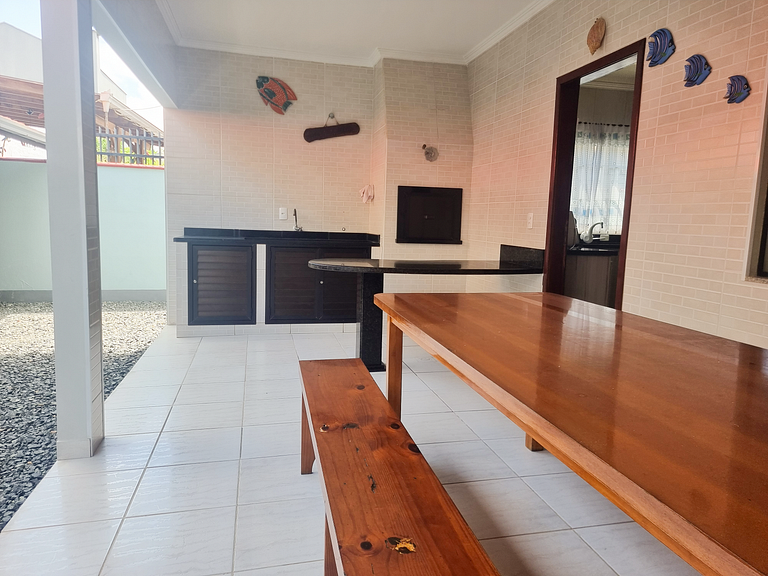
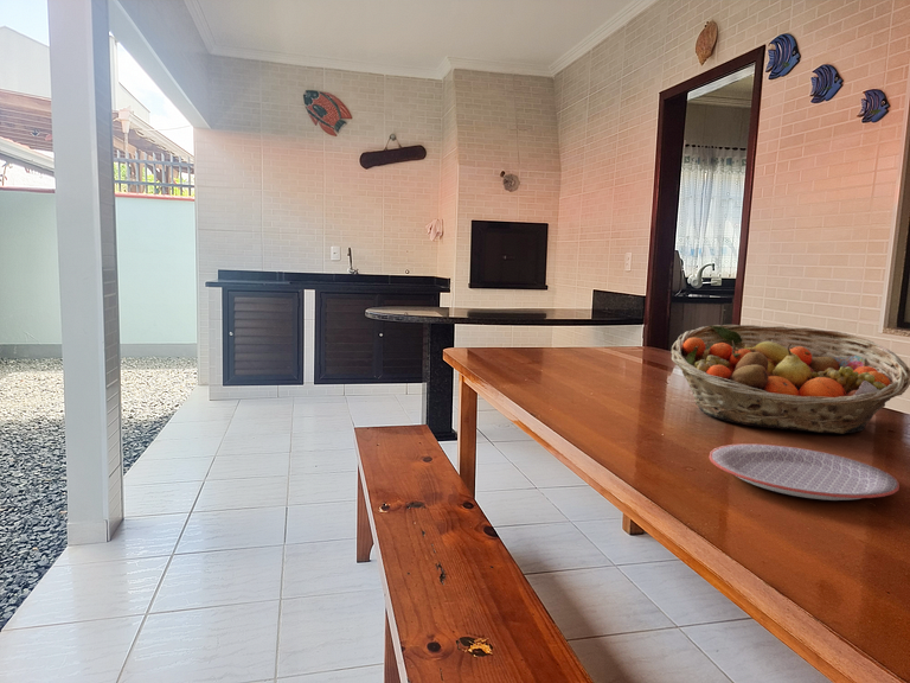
+ plate [707,442,901,502]
+ fruit basket [671,324,910,435]
